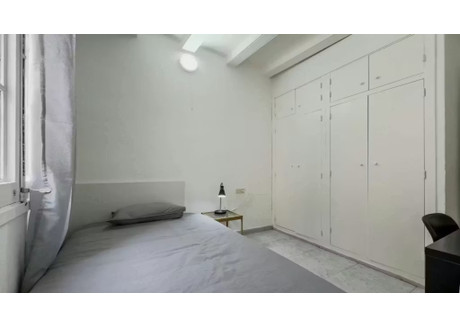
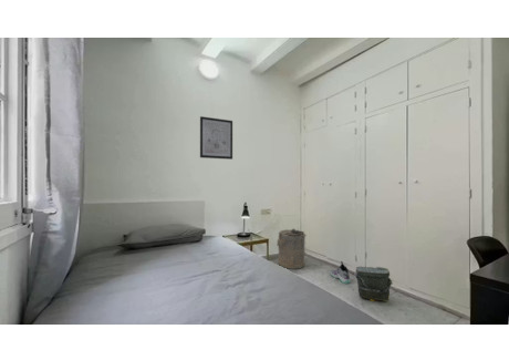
+ wall art [199,115,233,161]
+ bag [355,266,393,302]
+ sneaker [330,260,351,285]
+ laundry hamper [276,228,308,270]
